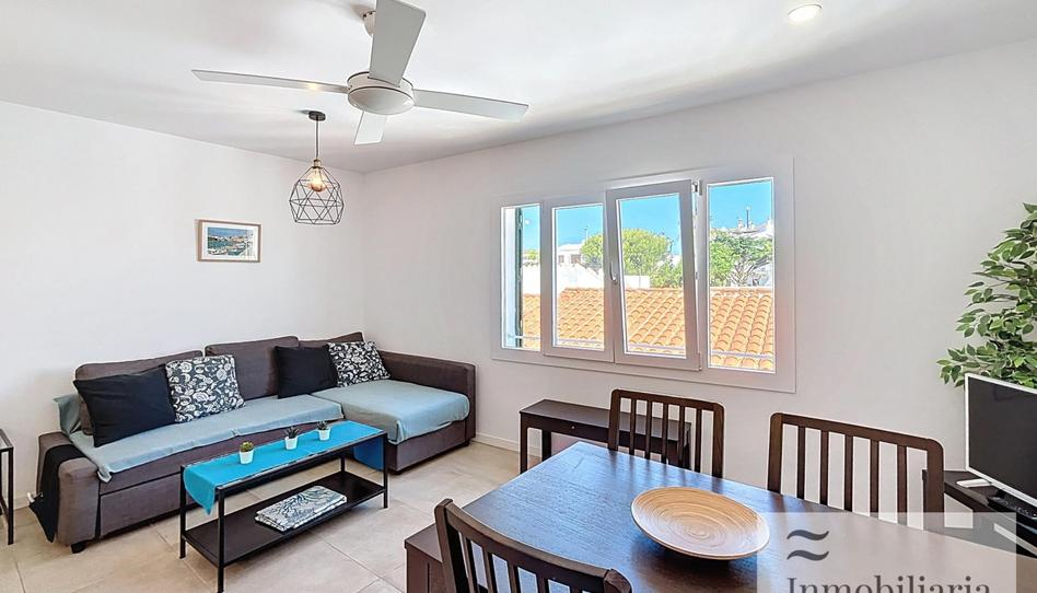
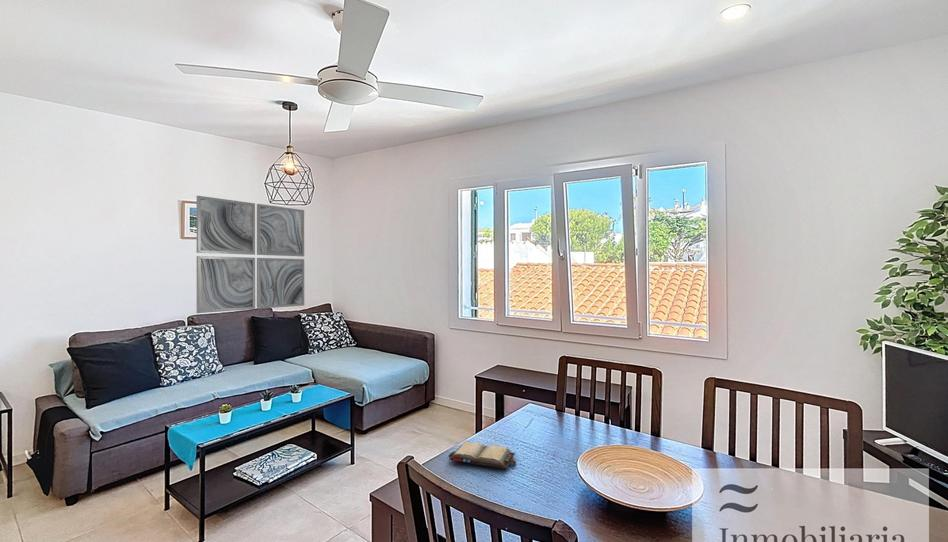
+ hardback book [448,441,517,469]
+ wall art [196,195,305,314]
